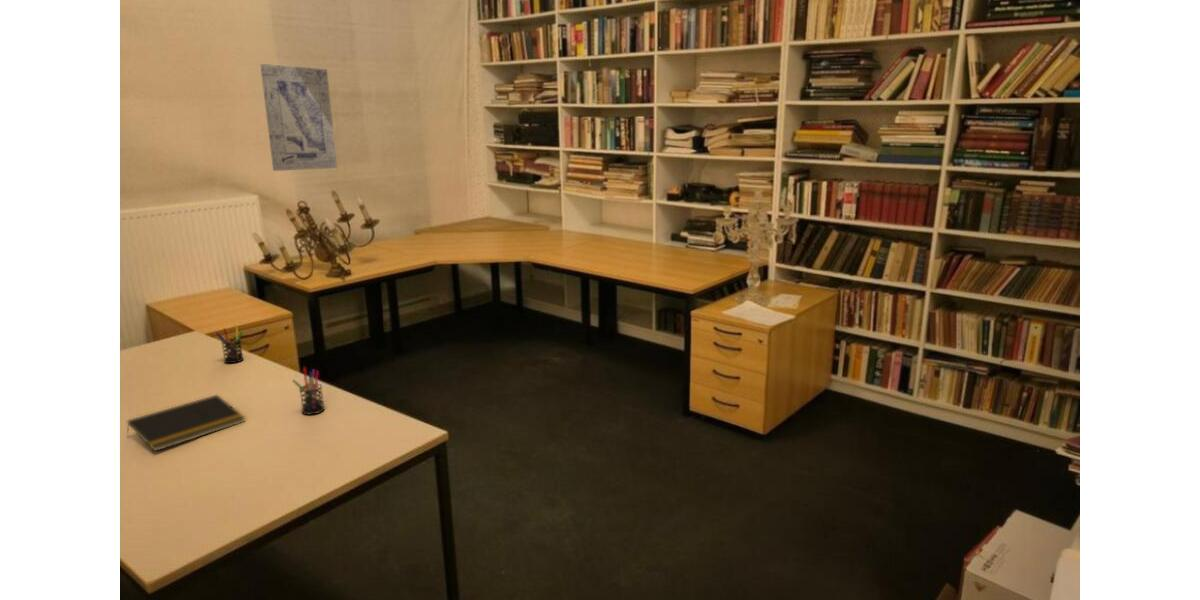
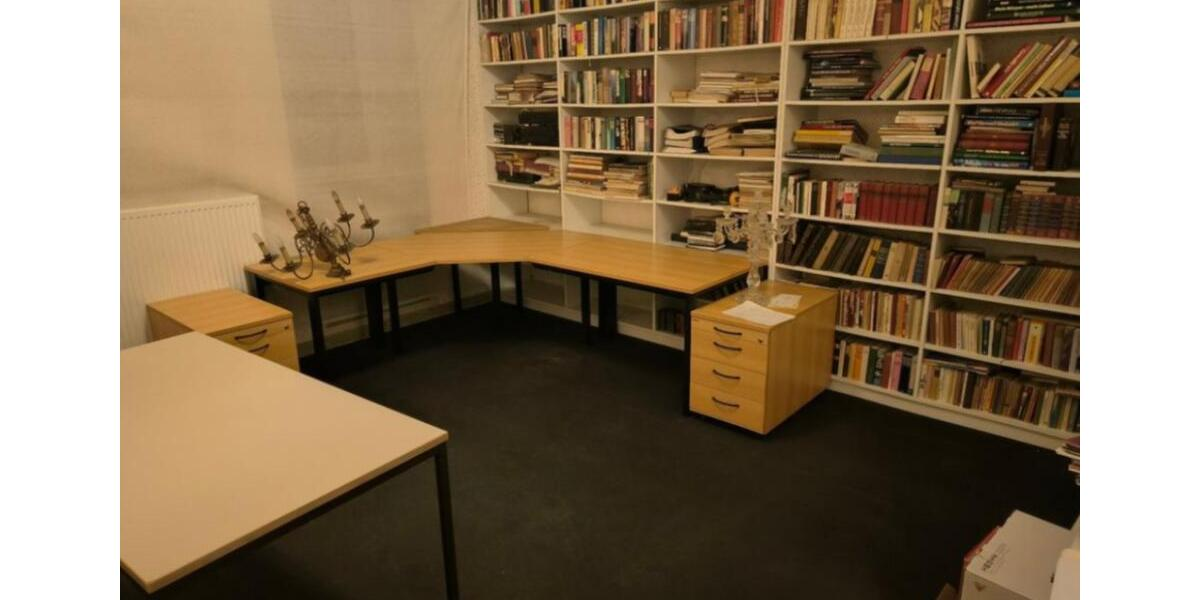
- wall art [259,63,338,172]
- notepad [126,394,247,452]
- pen holder [292,366,326,416]
- pen holder [214,326,244,364]
